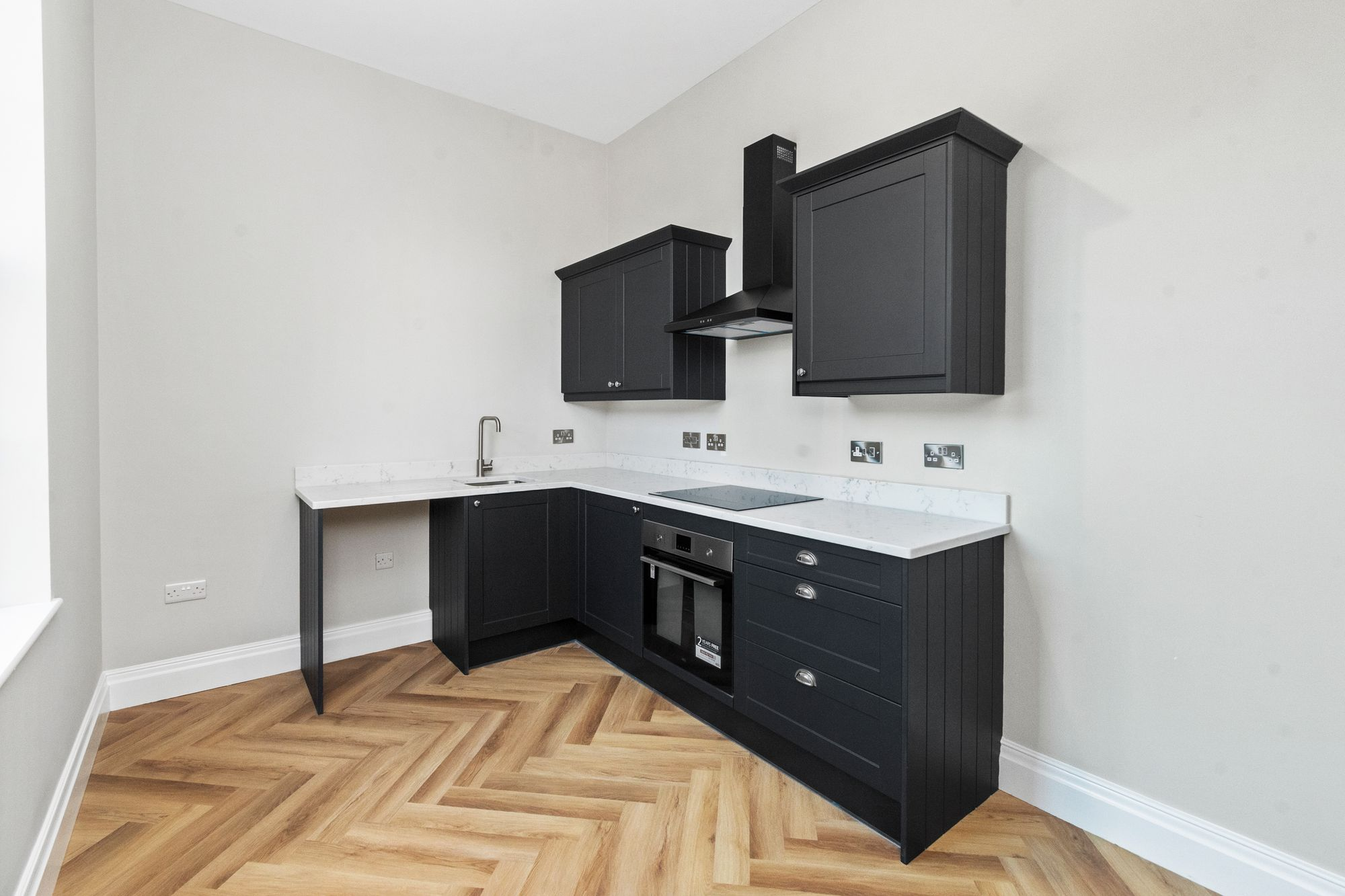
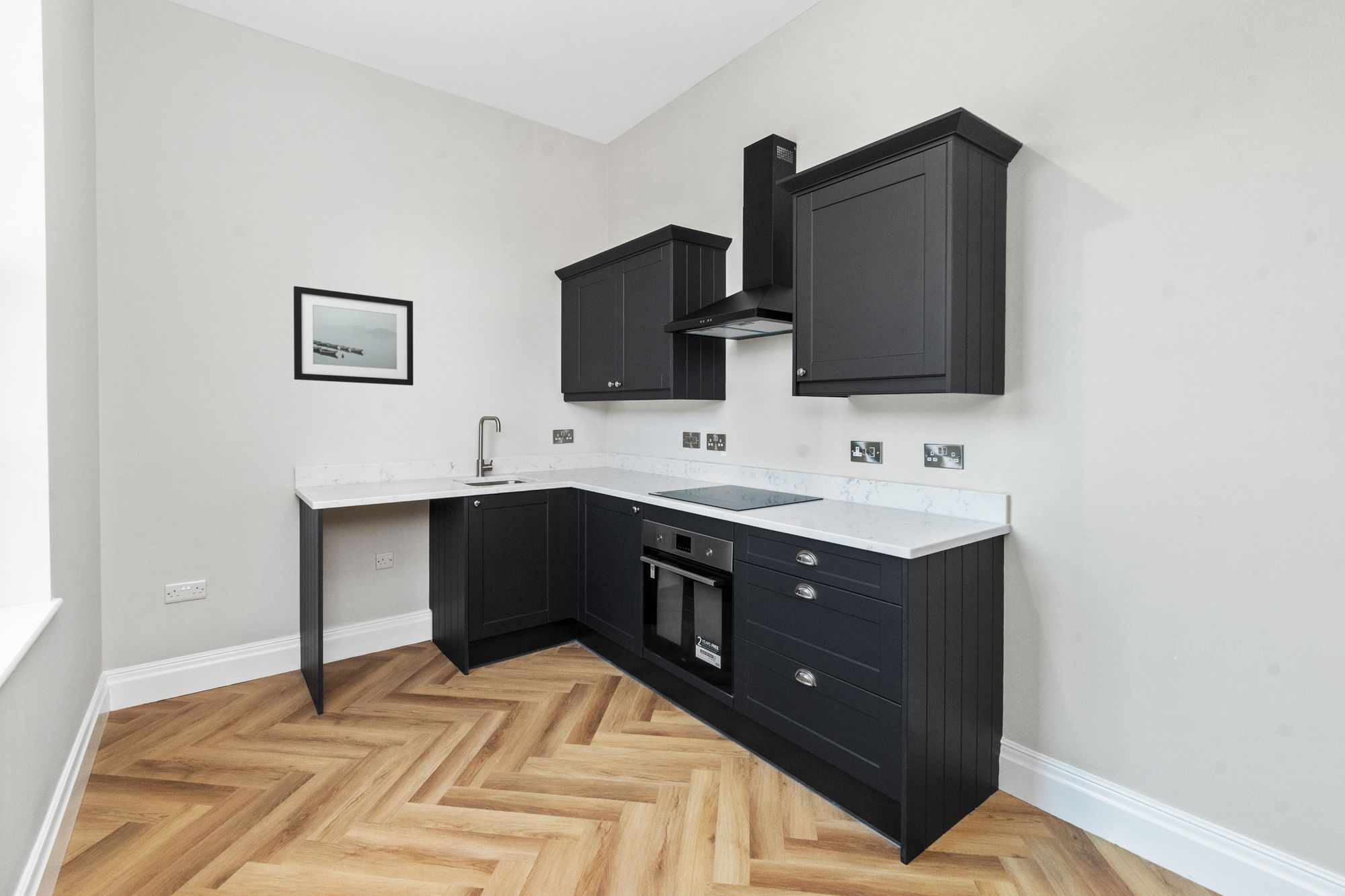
+ wall art [293,286,414,386]
